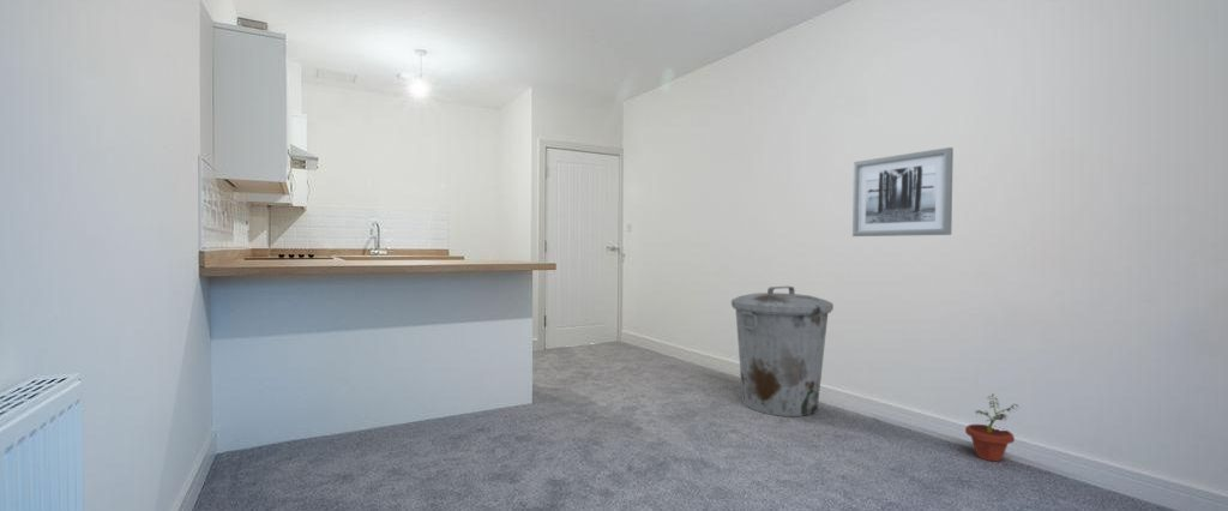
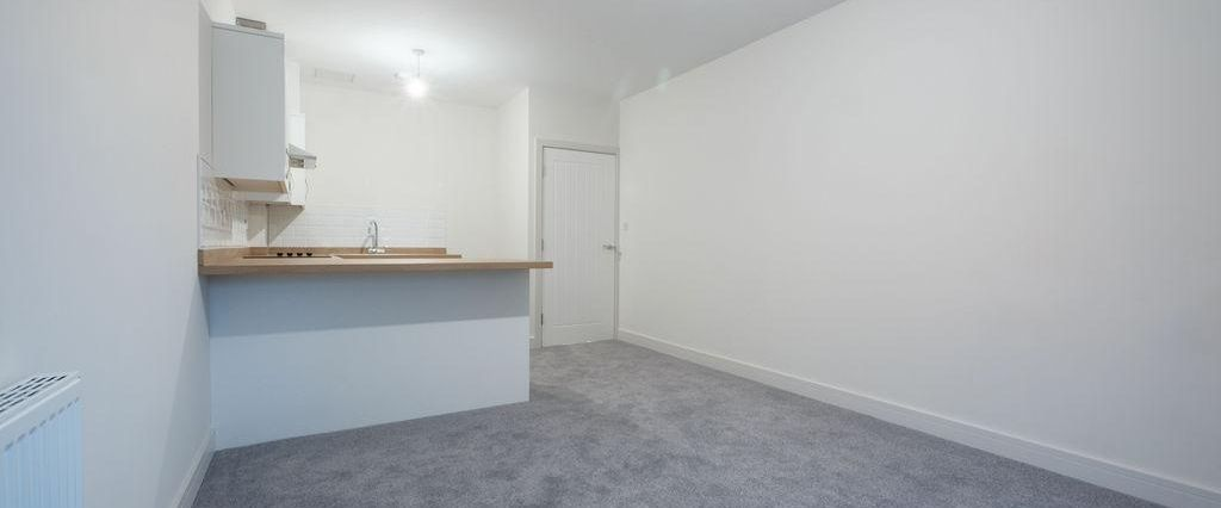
- potted plant [964,392,1021,463]
- trash can [730,285,835,417]
- wall art [851,146,955,238]
